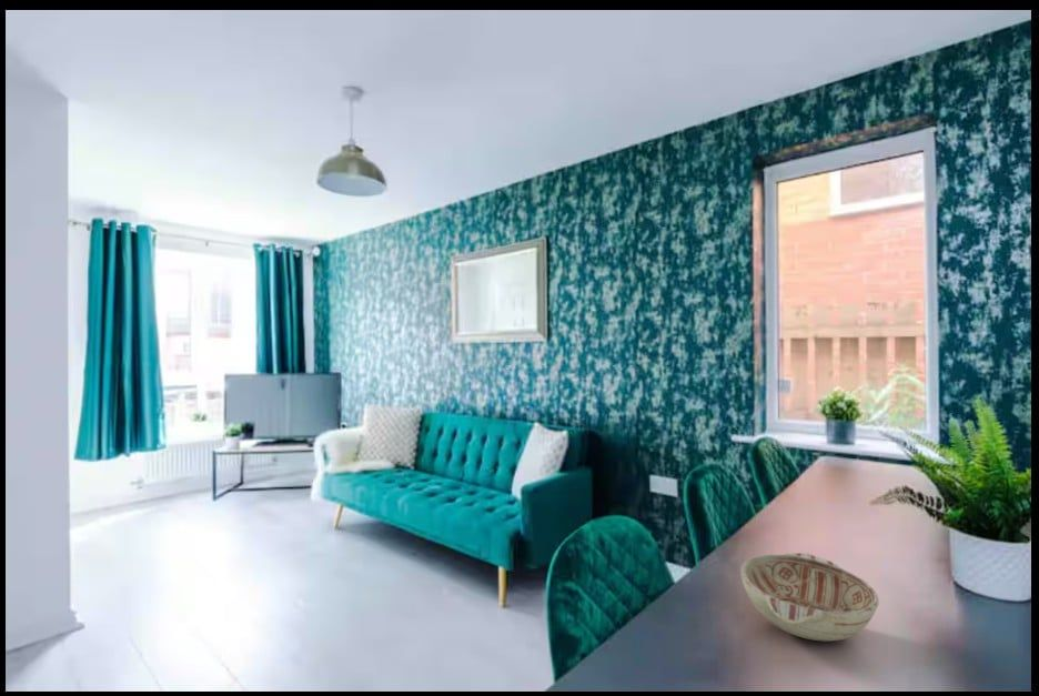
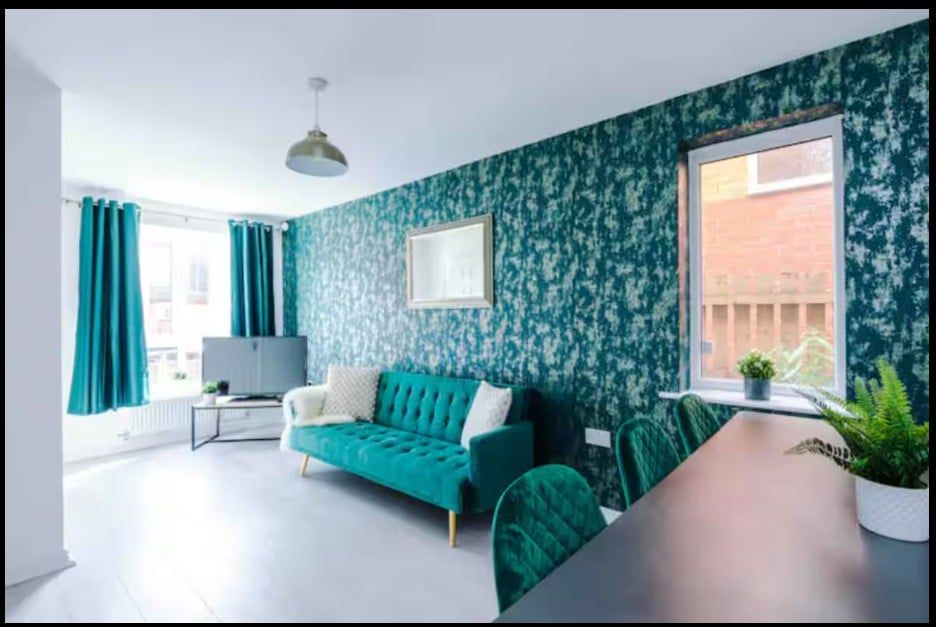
- decorative bowl [739,552,880,643]
